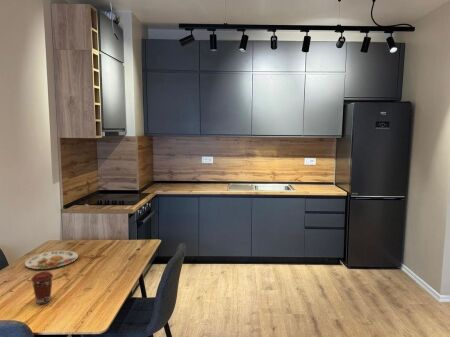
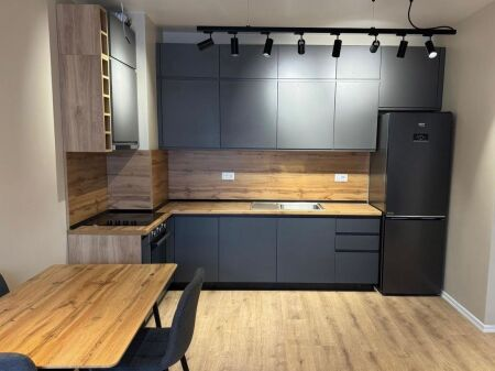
- coffee cup [30,271,54,305]
- plate [24,250,79,270]
